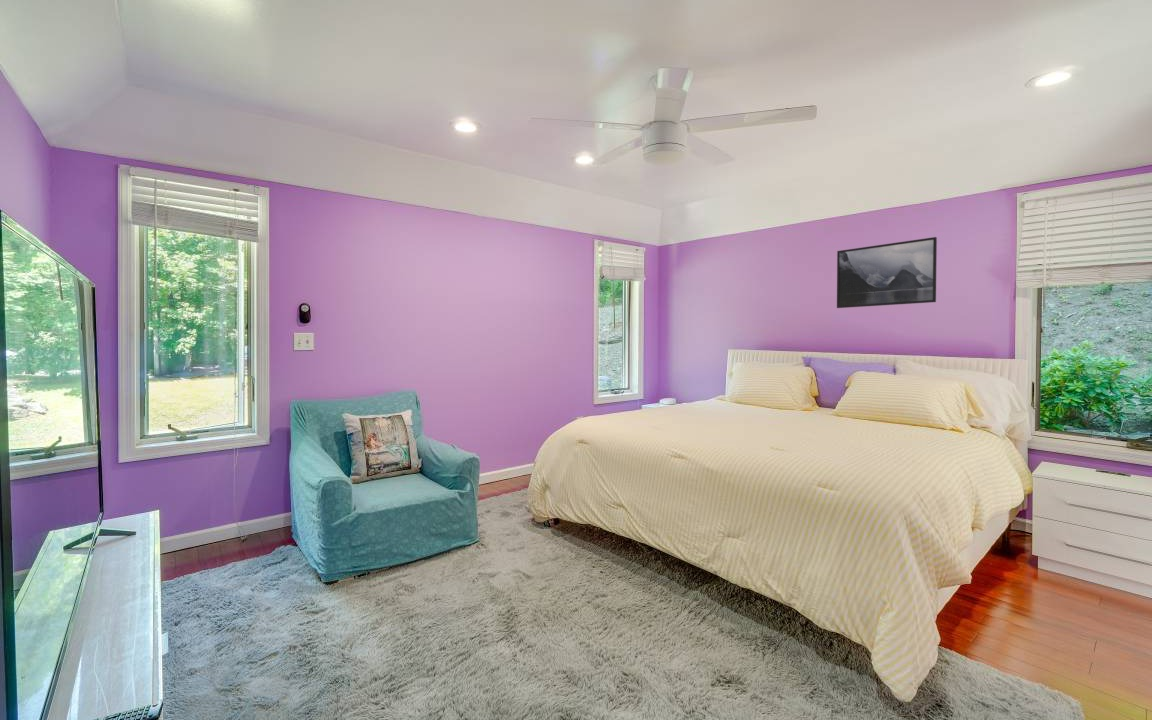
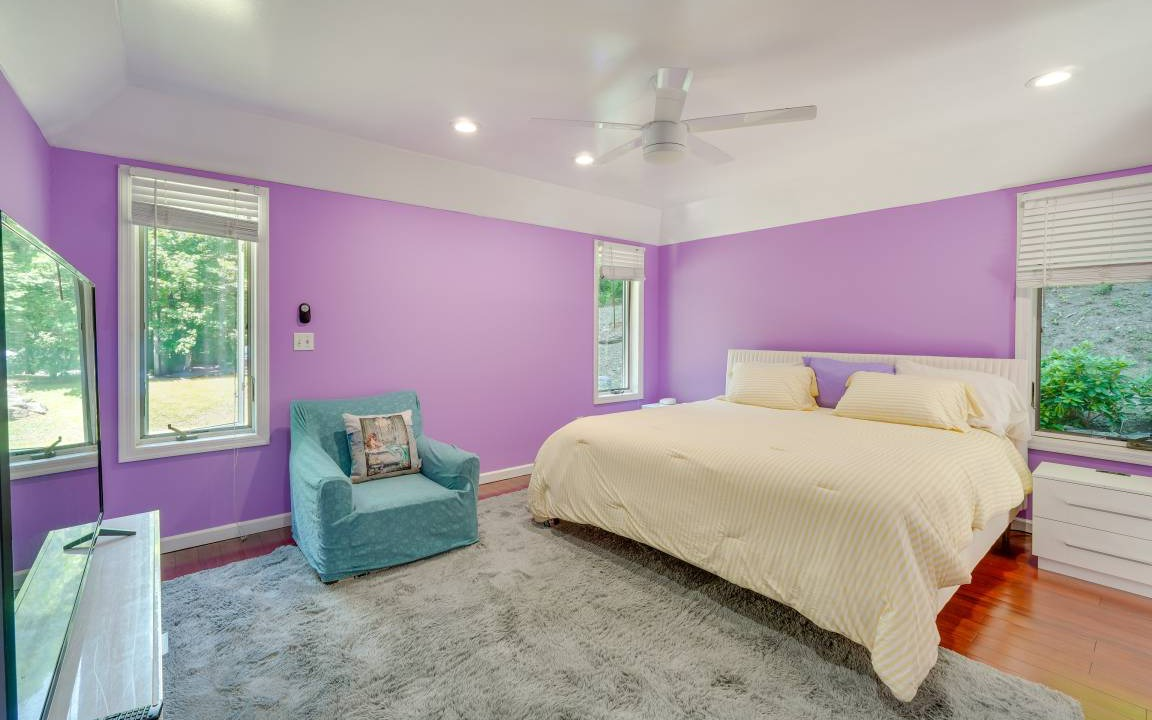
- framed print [836,236,938,309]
